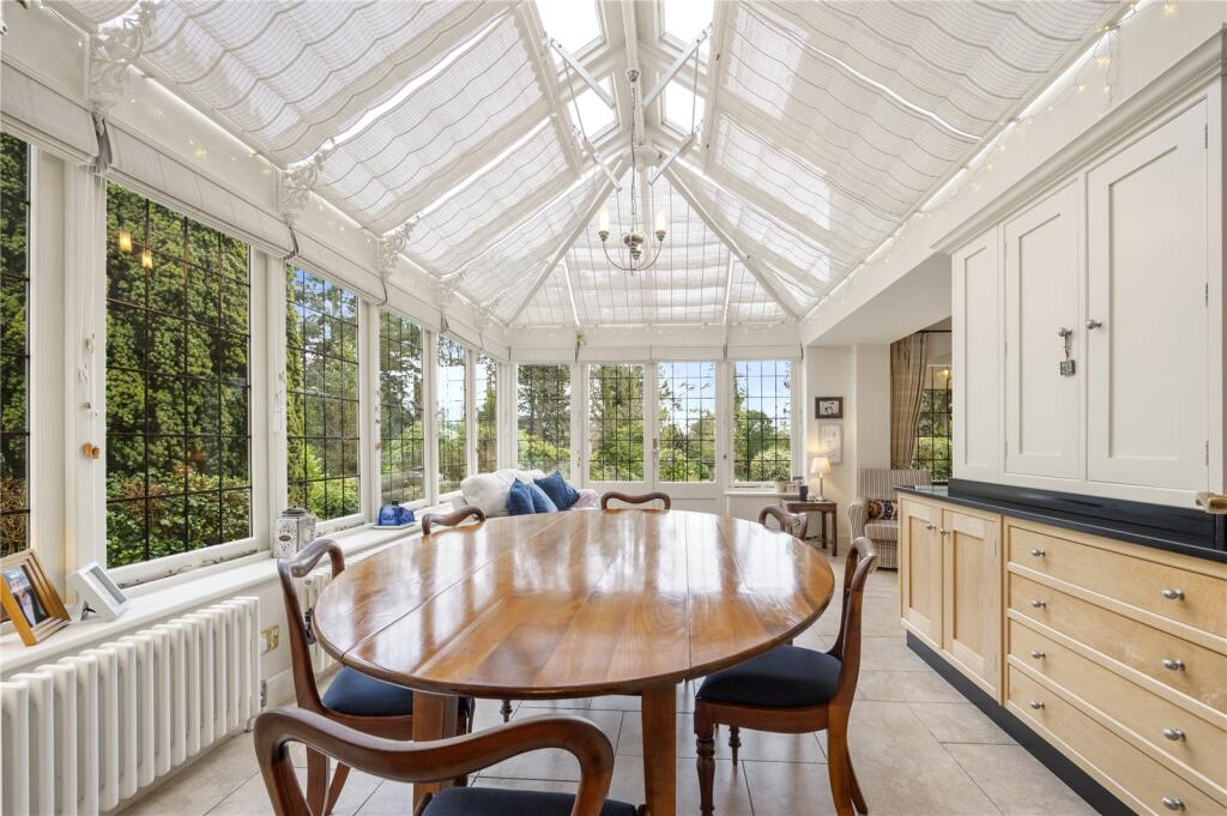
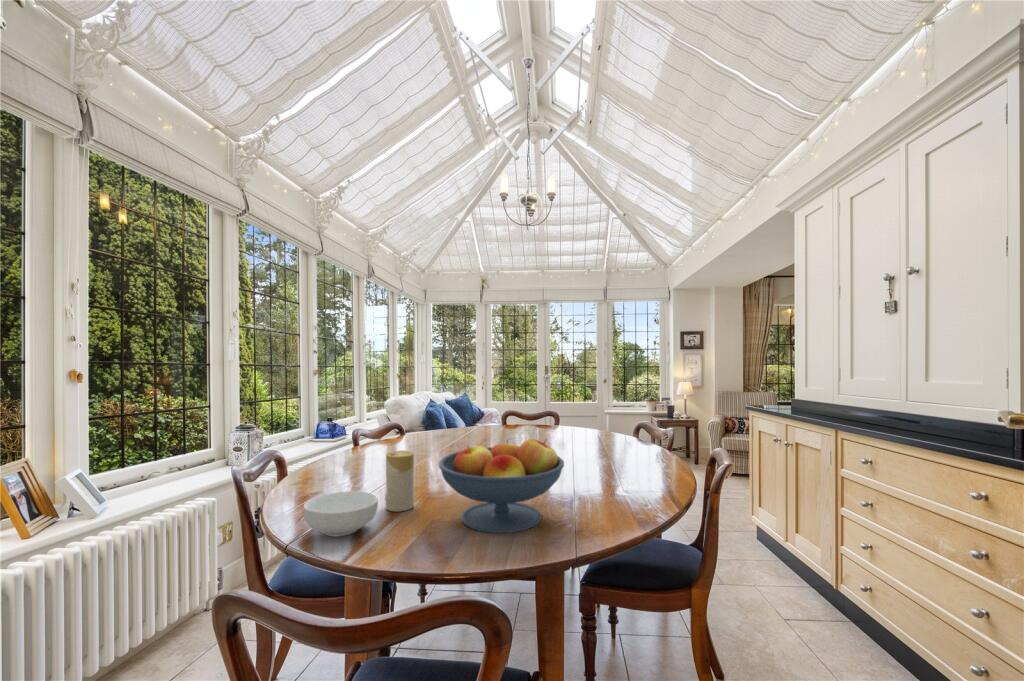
+ fruit bowl [438,438,565,534]
+ candle [384,449,415,512]
+ cereal bowl [302,490,379,537]
